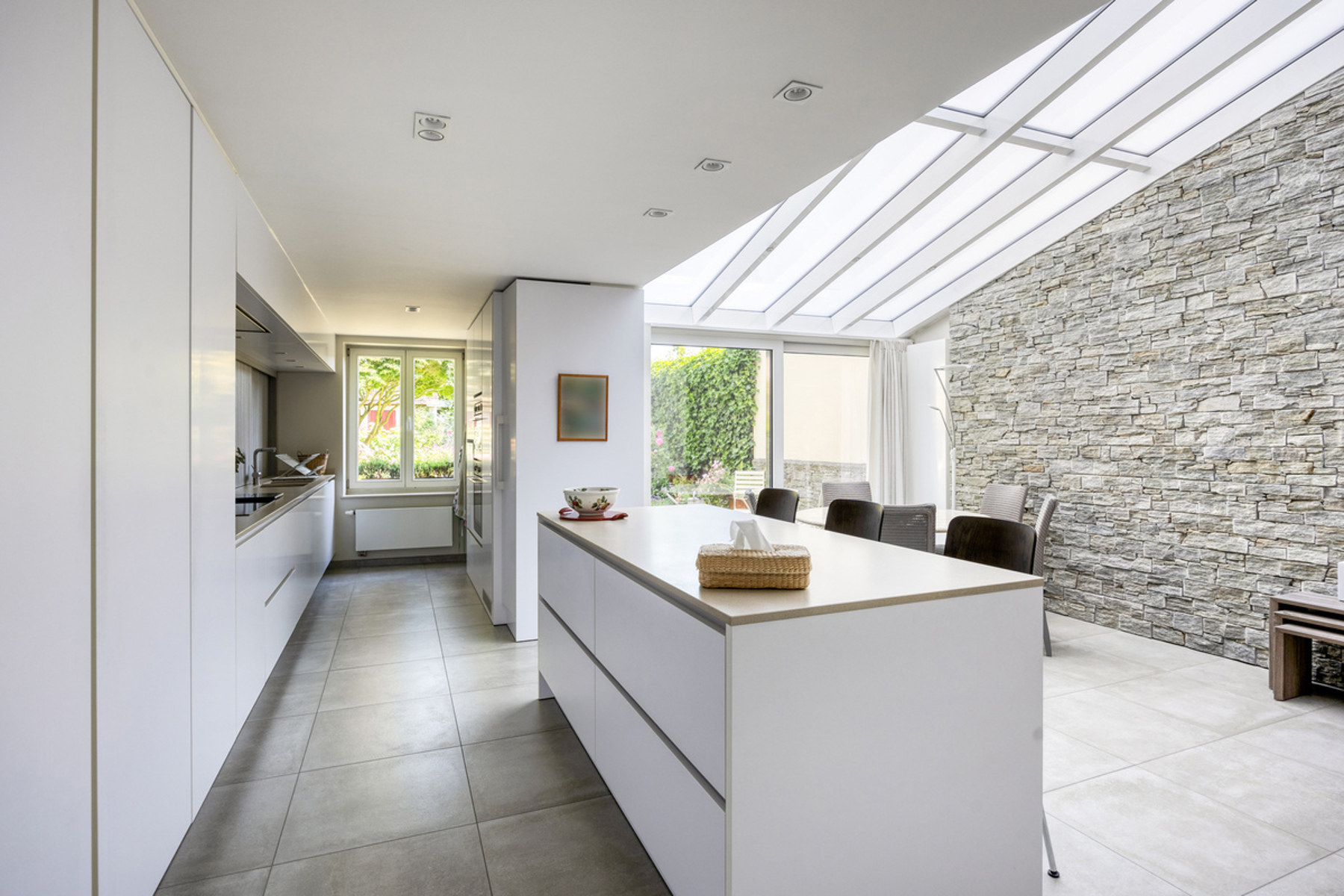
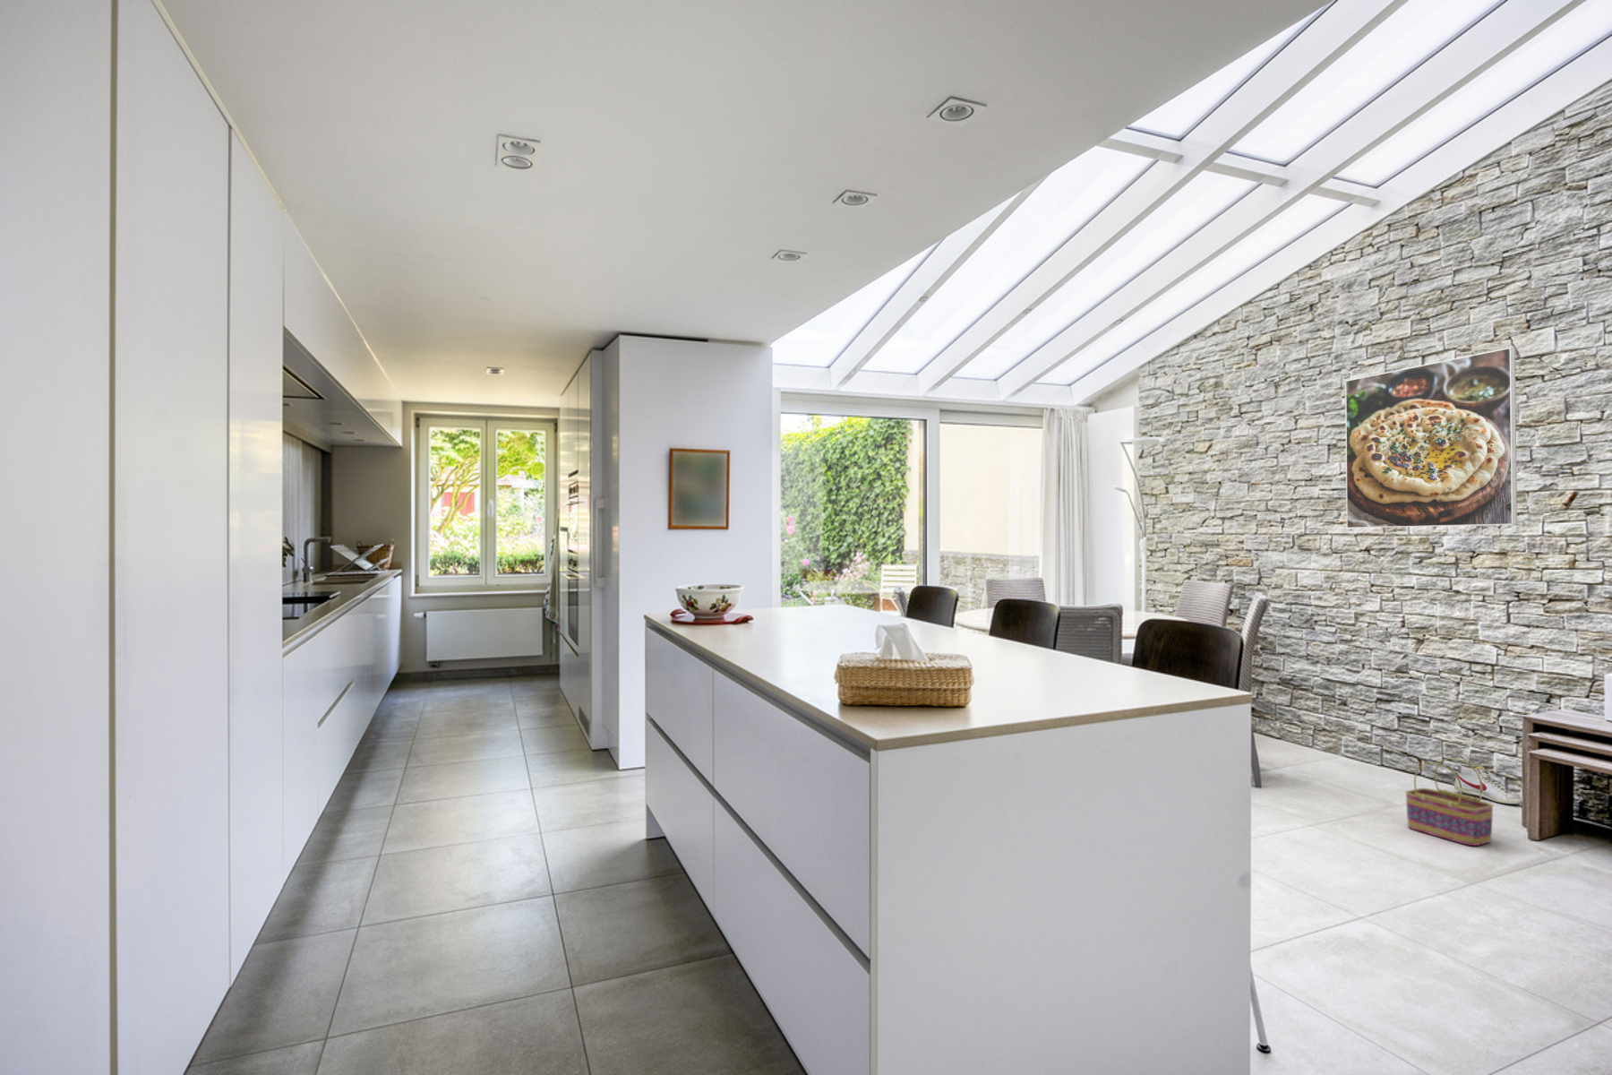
+ shoe [1454,763,1522,805]
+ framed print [1345,347,1518,529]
+ basket [1405,757,1494,847]
